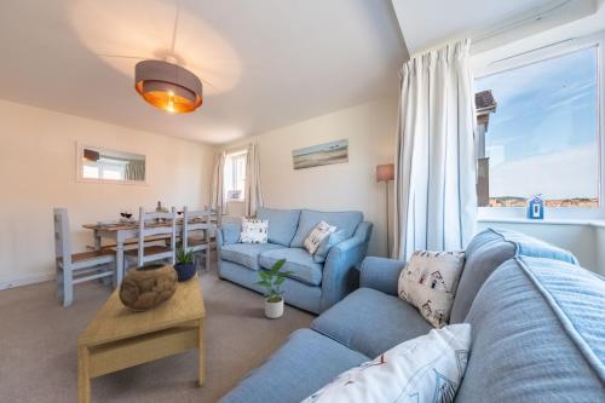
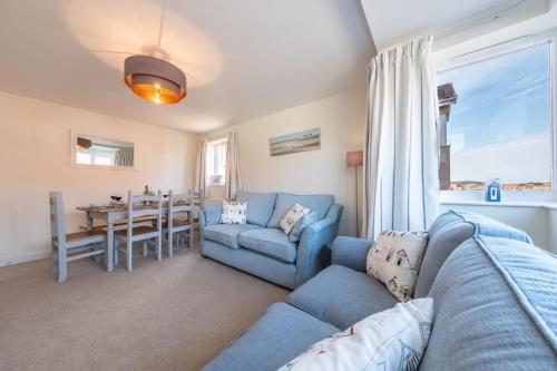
- decorative bowl [119,263,178,311]
- coffee table [76,260,207,403]
- potted plant [171,243,202,281]
- potted plant [252,257,296,319]
